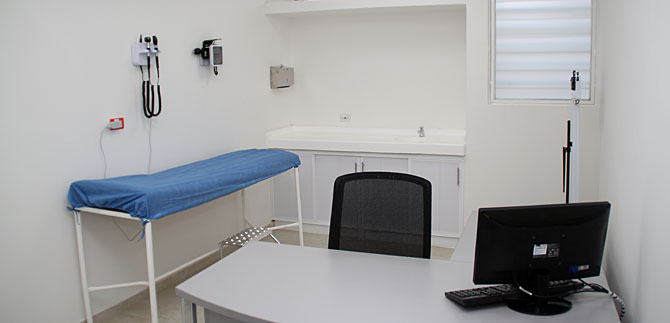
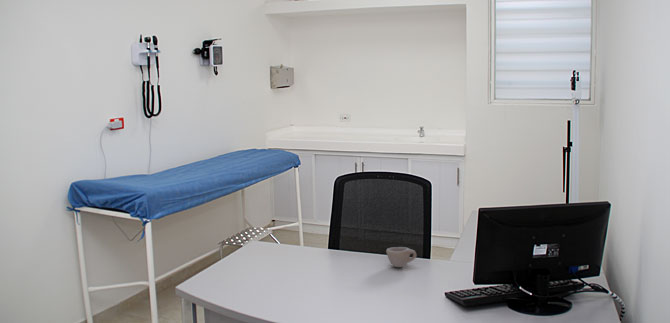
+ cup [385,246,417,268]
